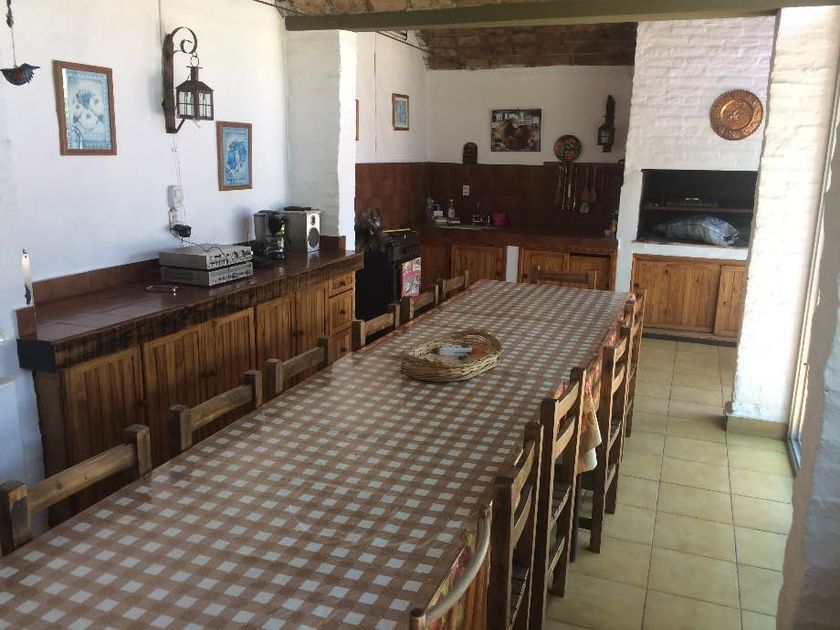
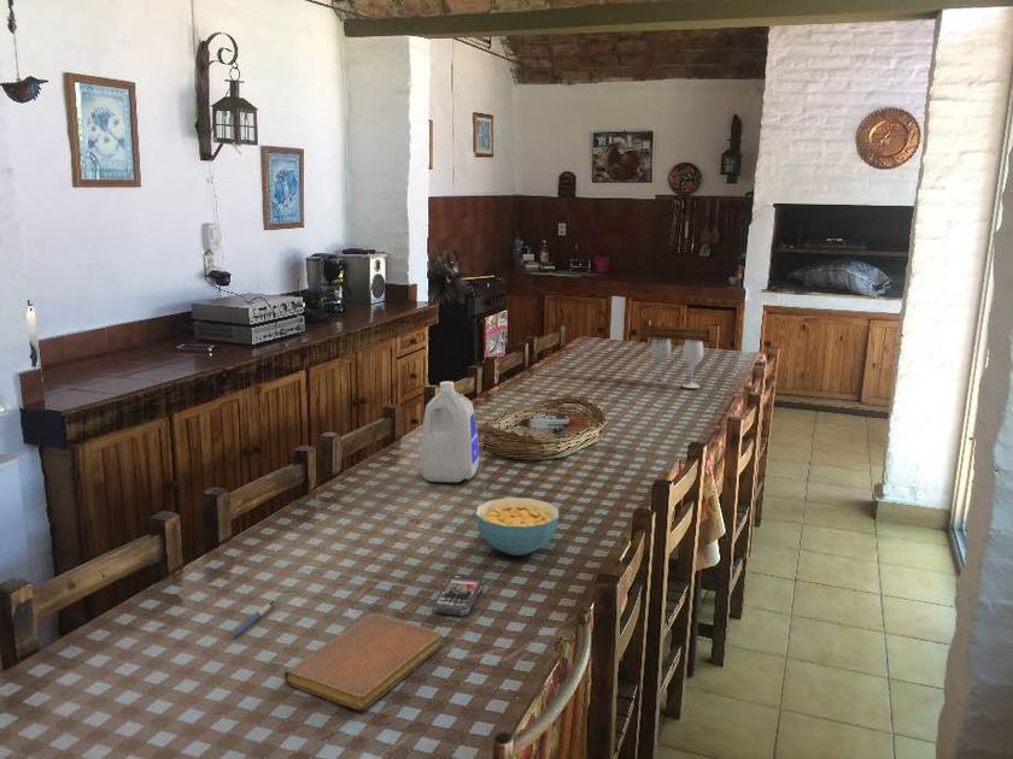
+ pen [230,599,277,639]
+ notebook [283,612,444,712]
+ wineglass [649,336,704,389]
+ smartphone [432,573,485,617]
+ cereal bowl [474,496,560,557]
+ bottle [418,381,480,483]
